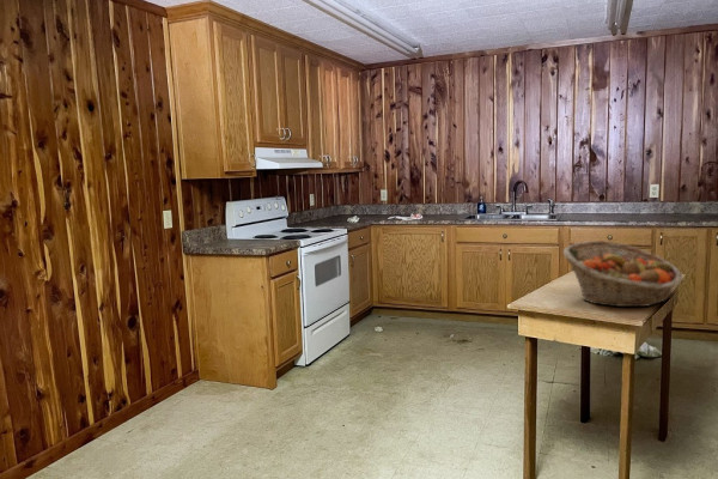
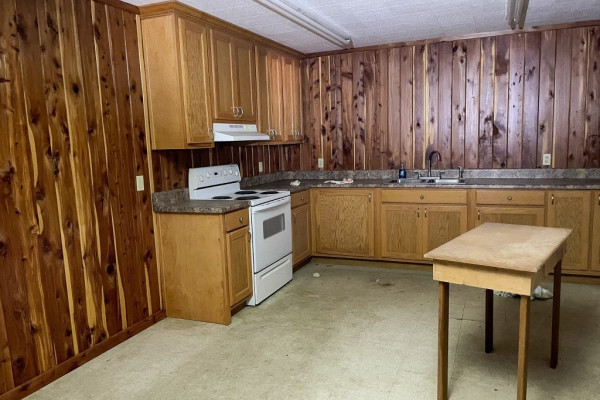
- fruit basket [562,240,683,308]
